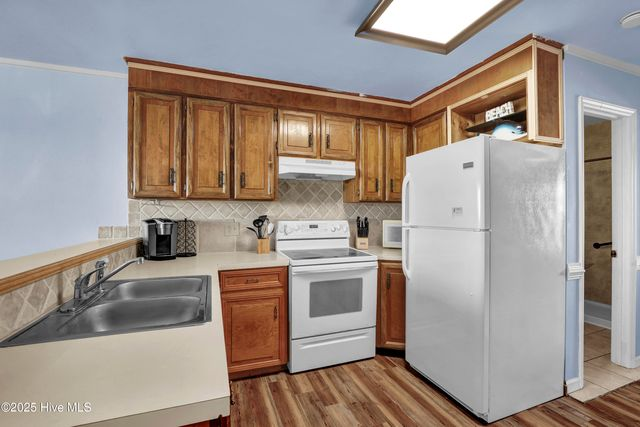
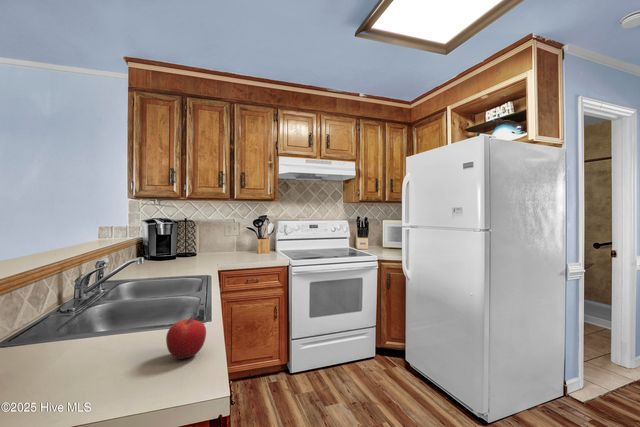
+ fruit [165,315,207,360]
